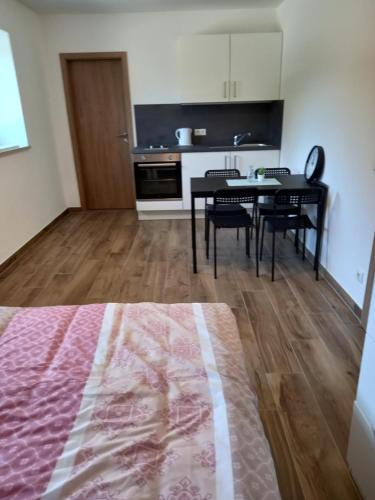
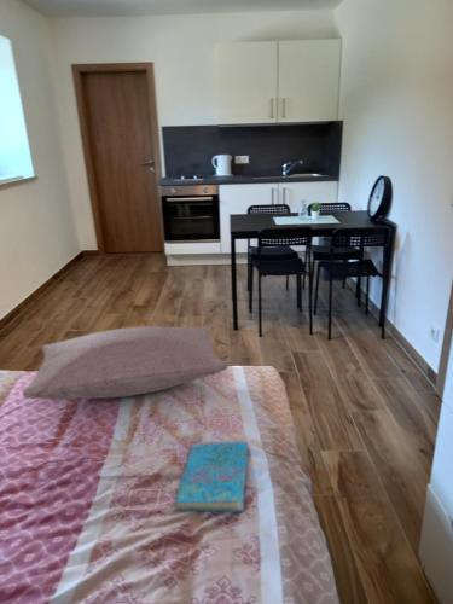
+ cover [174,441,249,512]
+ pillow [22,325,230,401]
